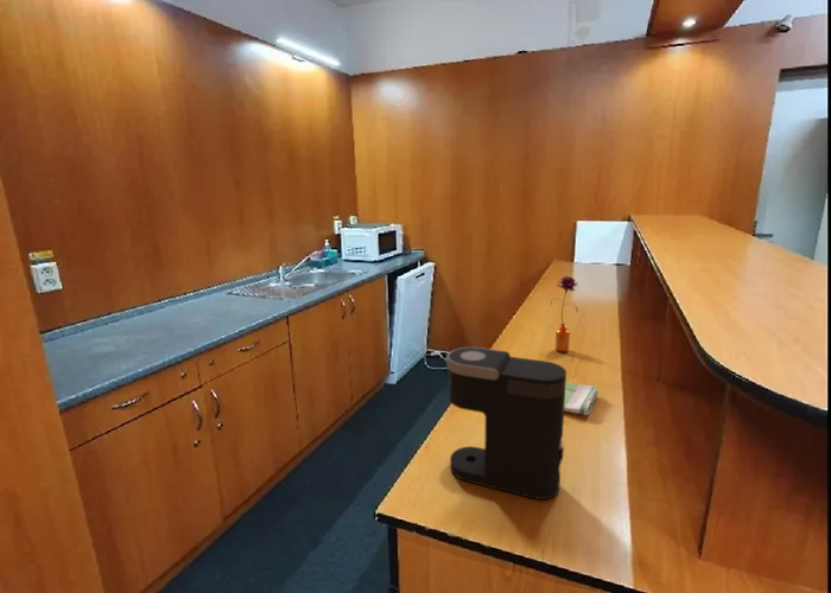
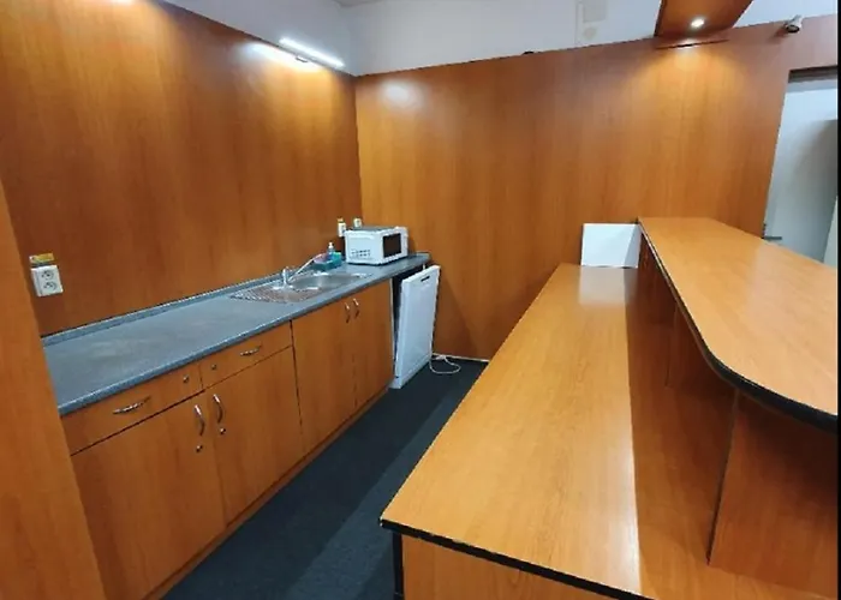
- flower [550,275,581,353]
- coffee maker [444,346,567,500]
- dish towel [564,381,600,416]
